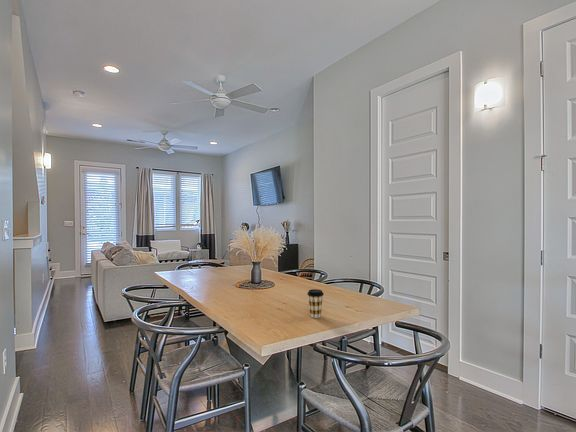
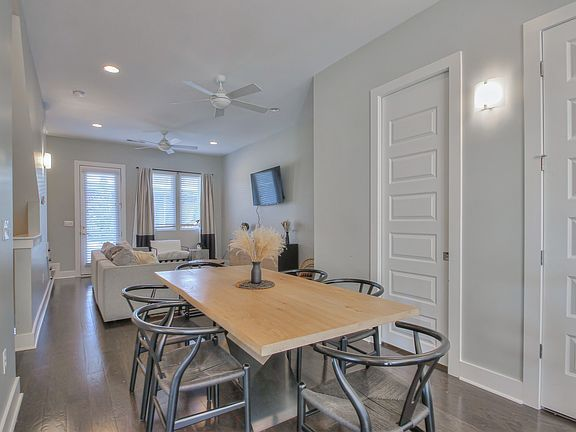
- coffee cup [306,288,325,319]
